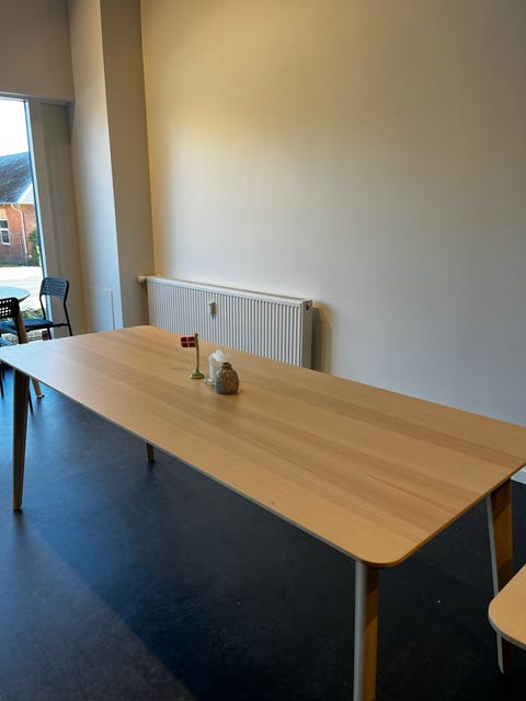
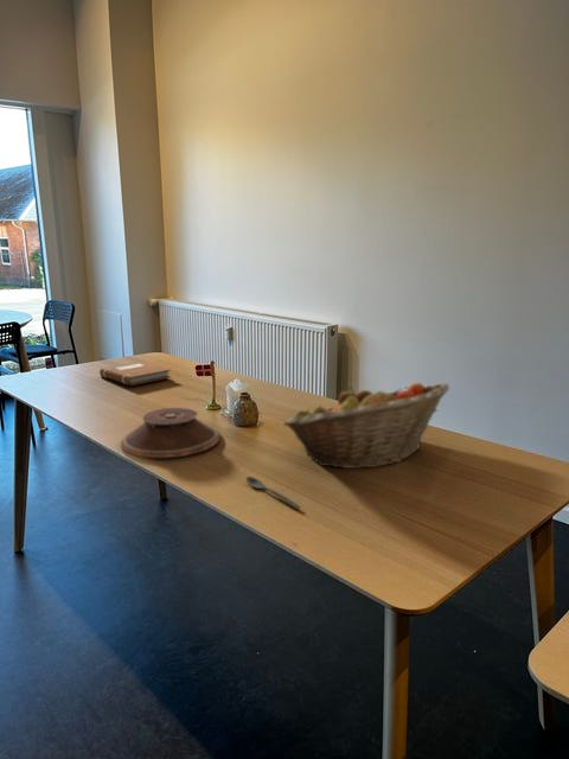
+ plate [119,407,222,459]
+ spoon [245,476,301,510]
+ notebook [98,361,172,387]
+ fruit basket [282,382,450,470]
